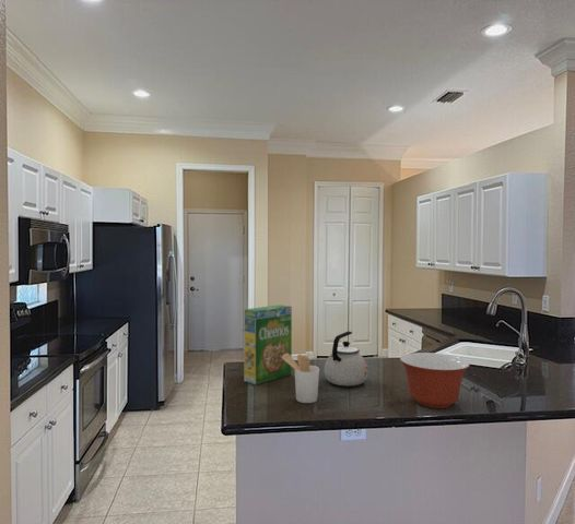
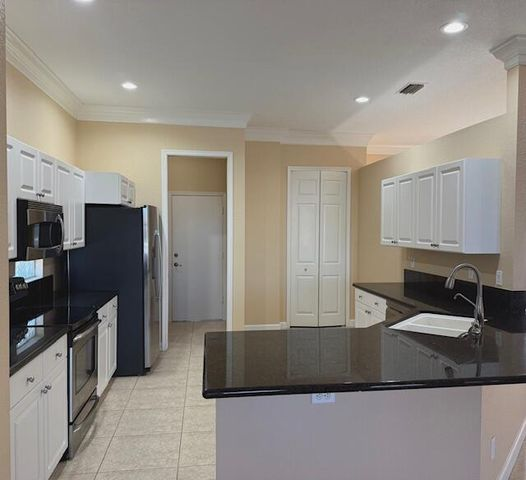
- cereal box [243,303,293,386]
- kettle [324,330,368,388]
- utensil holder [282,354,320,404]
- mixing bowl [399,352,471,409]
